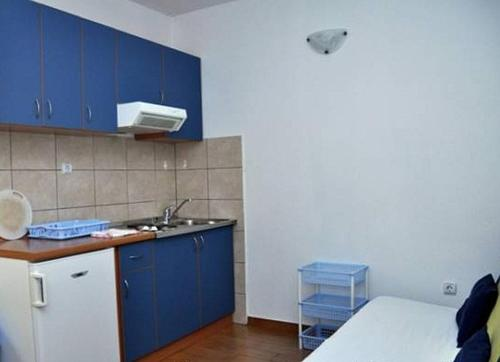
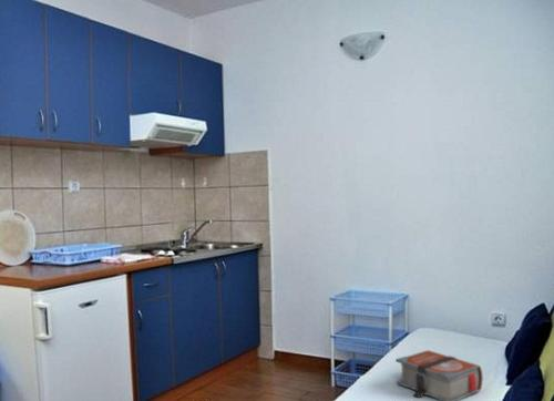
+ bible [394,349,484,401]
